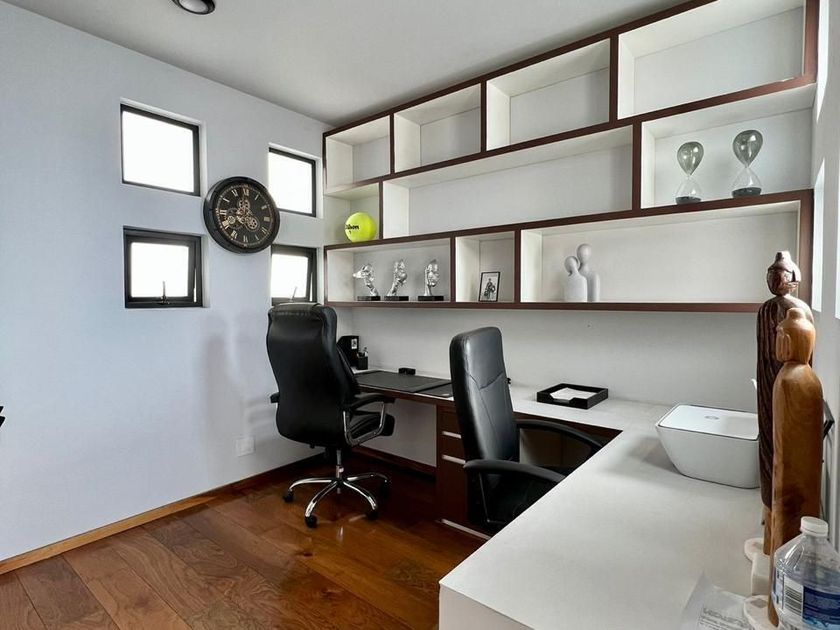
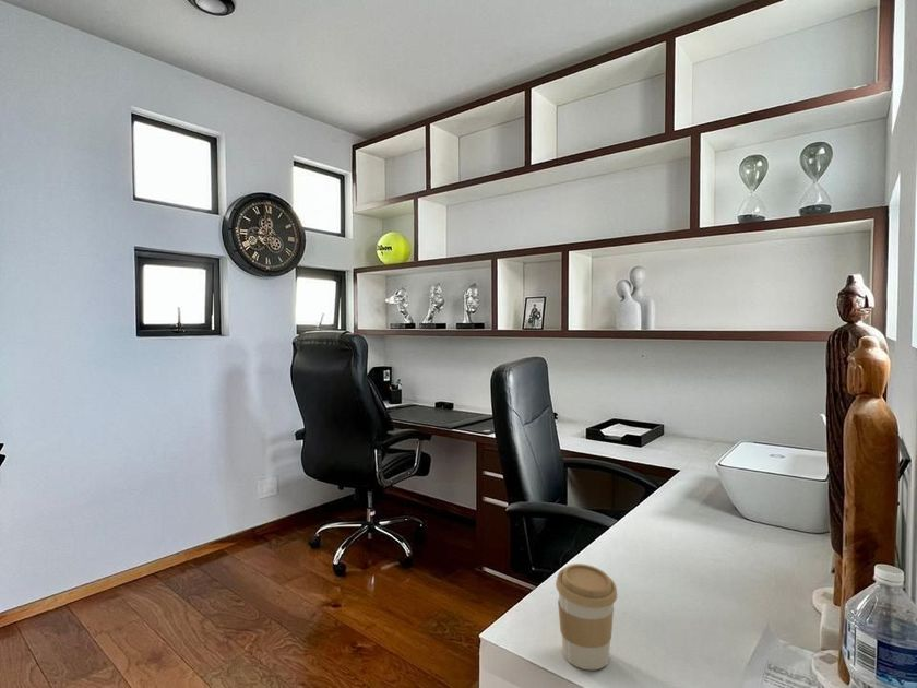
+ coffee cup [555,562,618,671]
